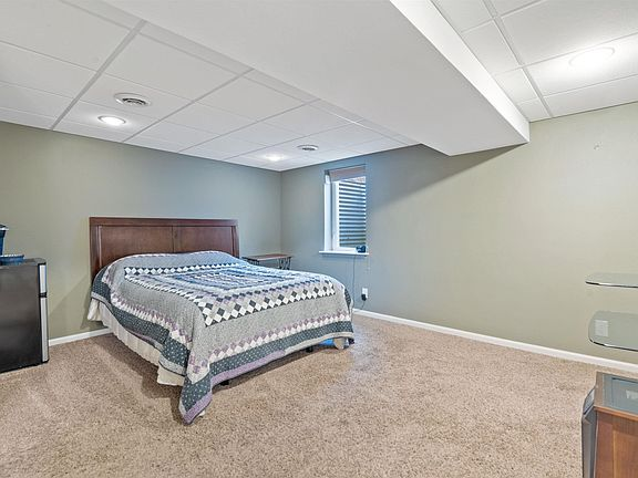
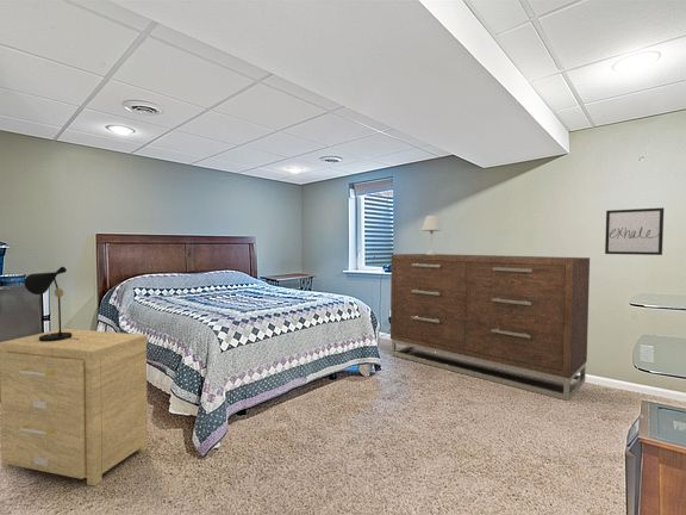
+ wall art [604,206,665,256]
+ dresser [389,253,591,402]
+ table lamp [23,266,79,341]
+ table lamp [420,215,443,255]
+ side table [0,328,149,486]
